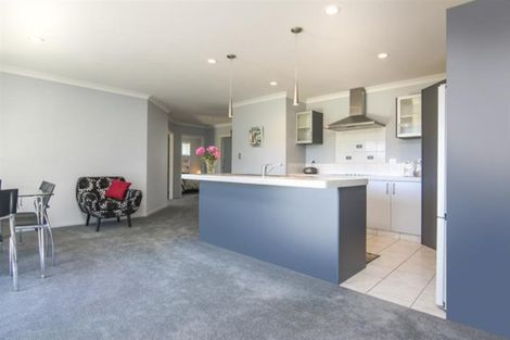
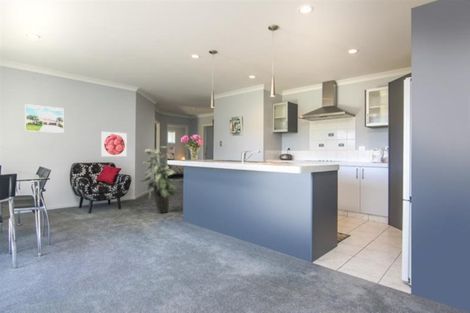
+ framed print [24,103,64,134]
+ indoor plant [139,145,177,214]
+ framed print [100,131,128,157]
